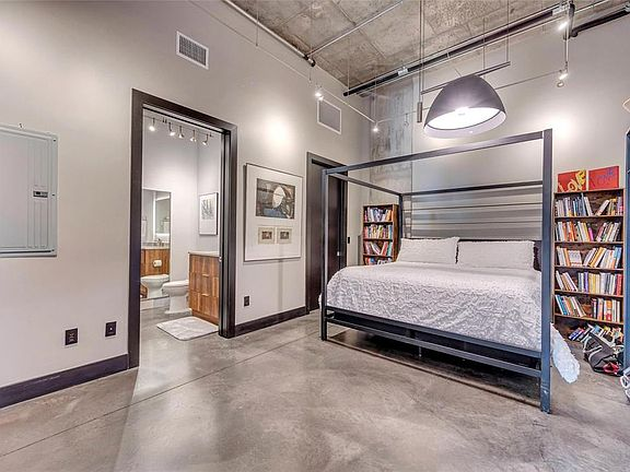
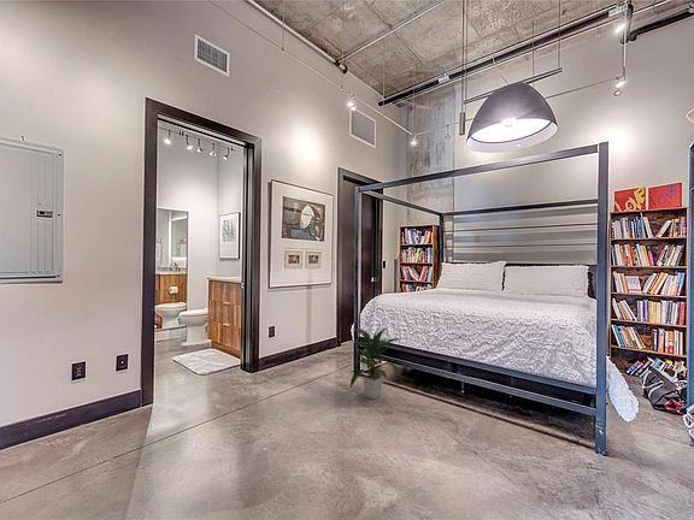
+ indoor plant [348,325,401,400]
